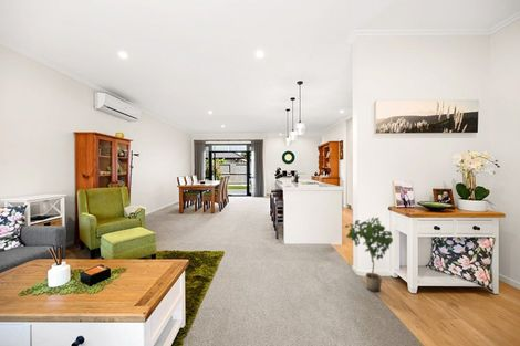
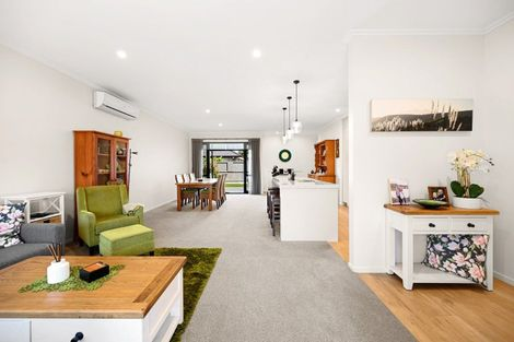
- potted plant [344,217,394,293]
